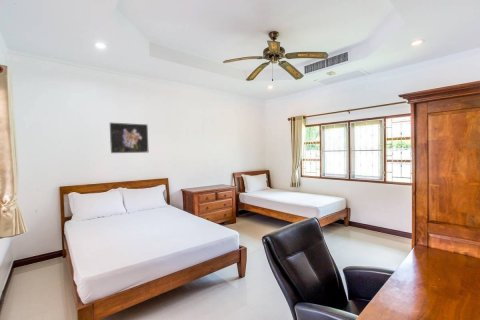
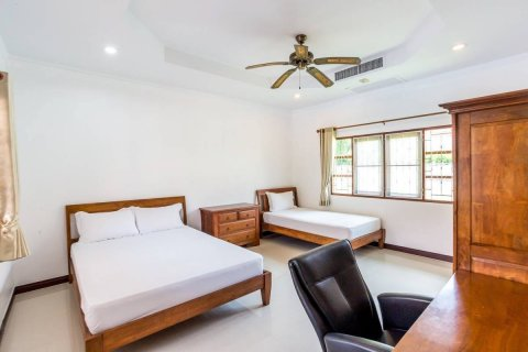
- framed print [109,122,149,154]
